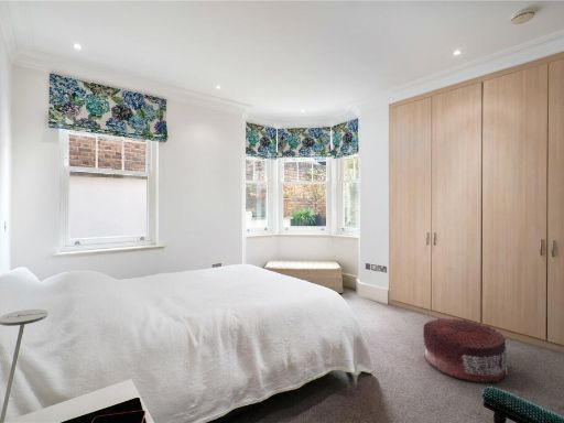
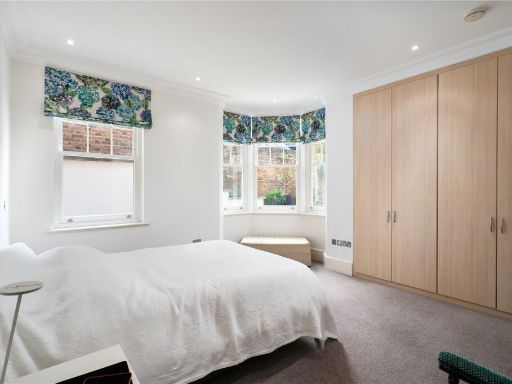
- pouf [422,317,508,383]
